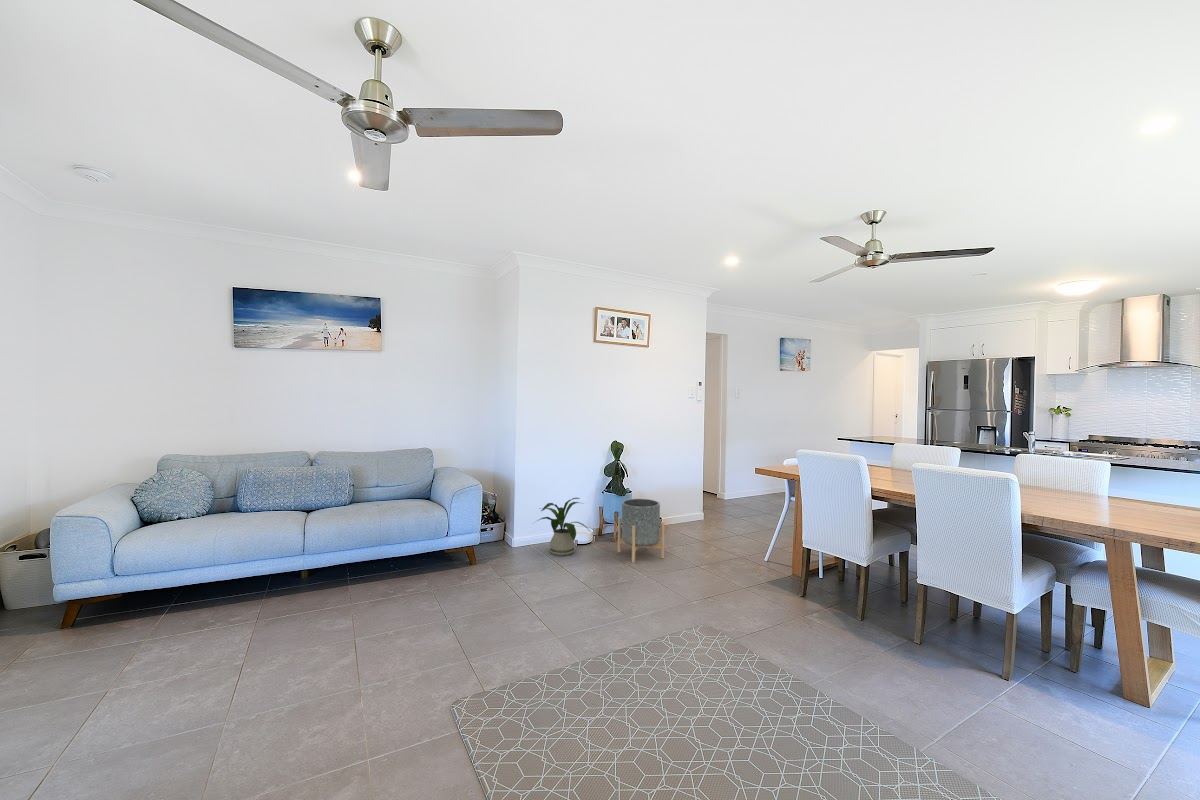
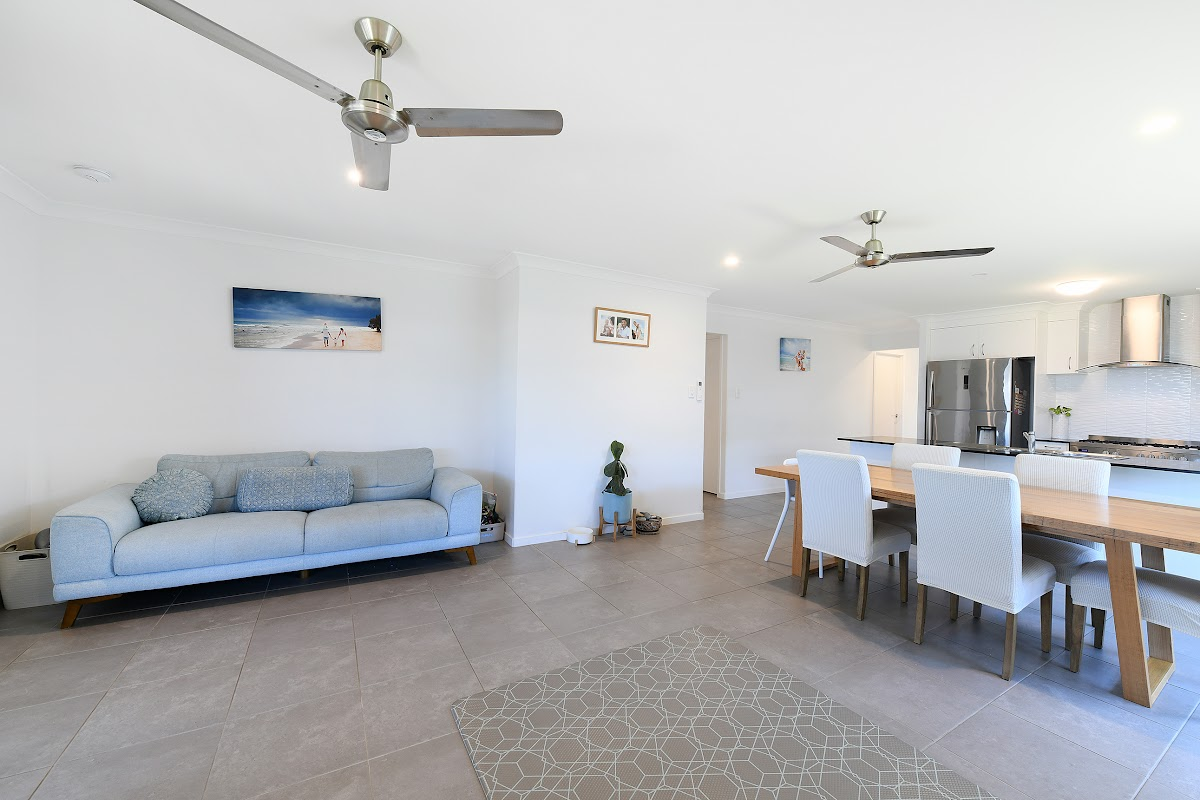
- planter [617,498,665,564]
- house plant [533,497,592,557]
